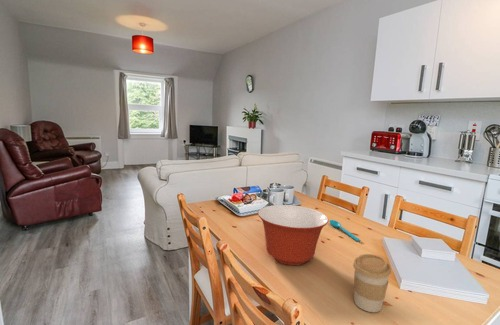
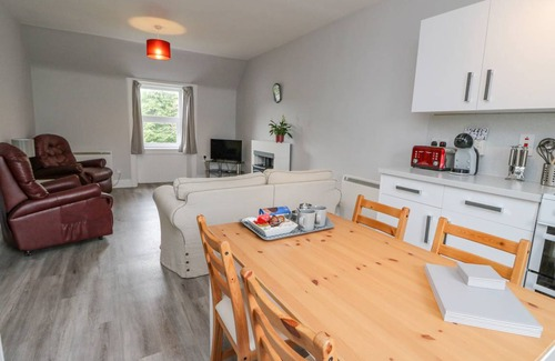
- spoon [329,219,361,242]
- coffee cup [352,253,392,313]
- mixing bowl [257,204,329,266]
